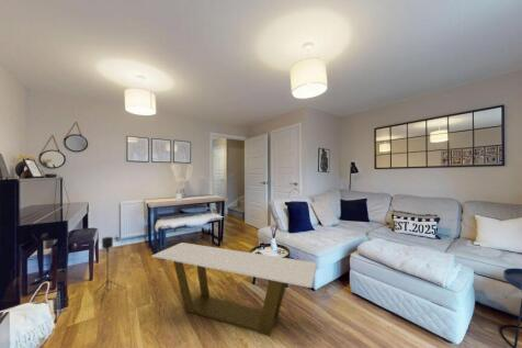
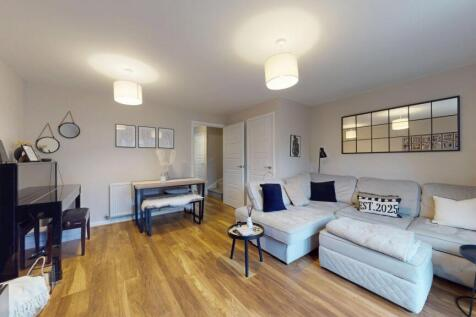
- speaker [95,236,126,303]
- coffee table [150,242,318,337]
